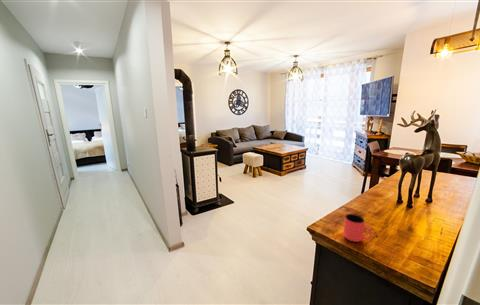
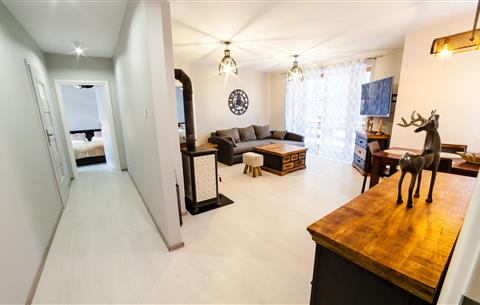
- cup [342,213,373,243]
